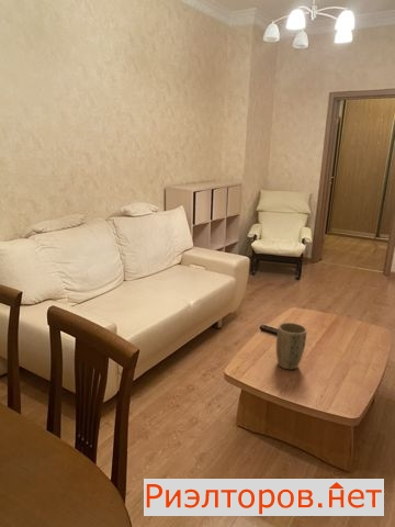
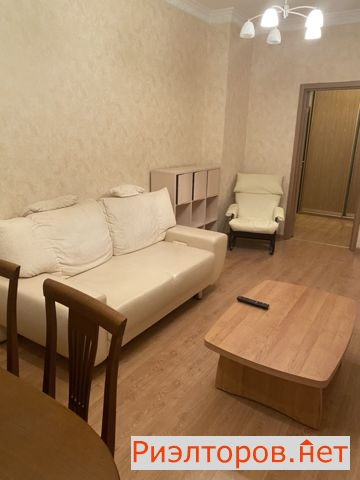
- plant pot [275,322,307,371]
